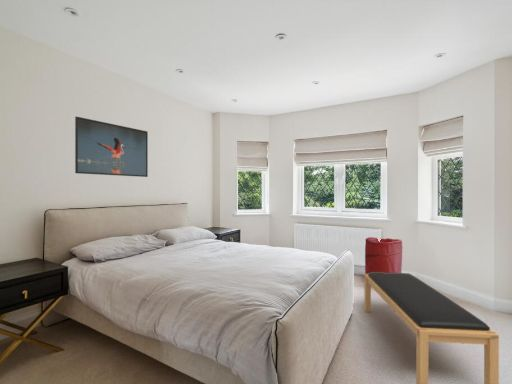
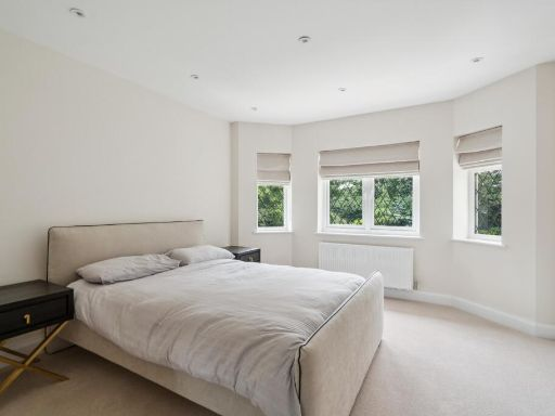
- bench [363,272,500,384]
- laundry hamper [364,236,403,274]
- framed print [74,116,149,178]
